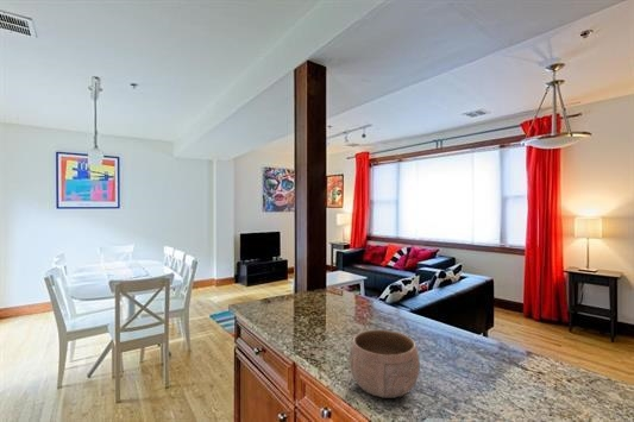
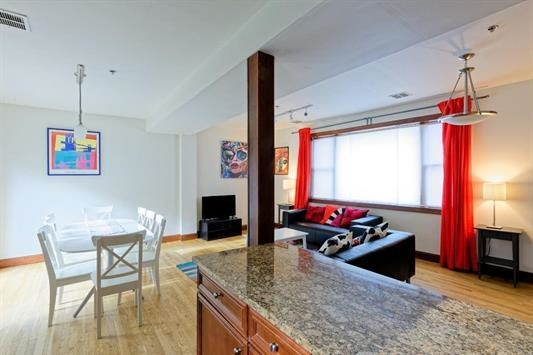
- bowl [347,328,421,399]
